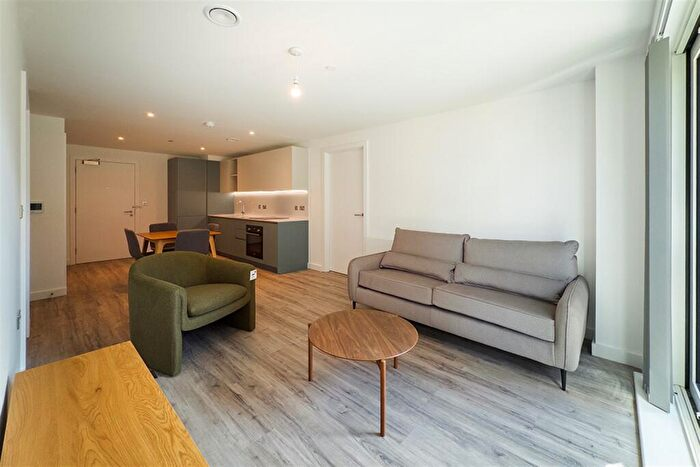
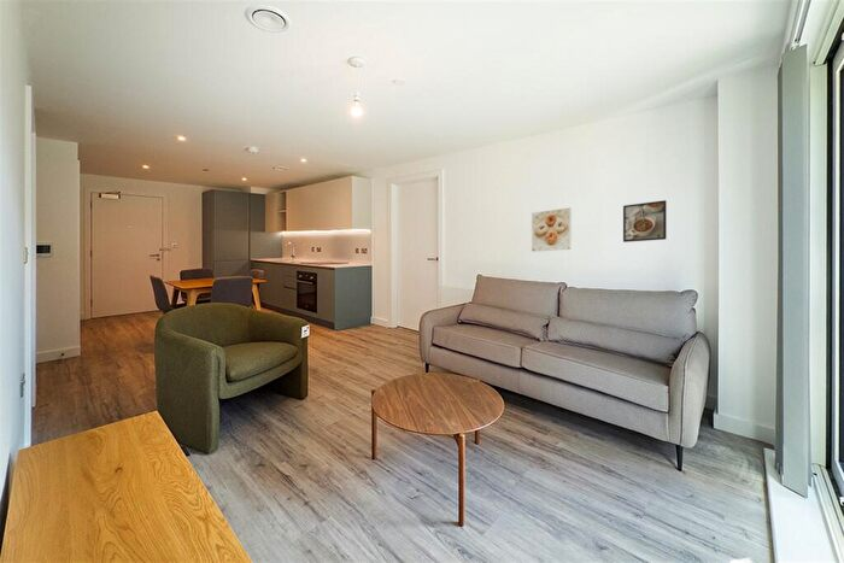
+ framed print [531,206,573,253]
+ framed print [622,199,668,244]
